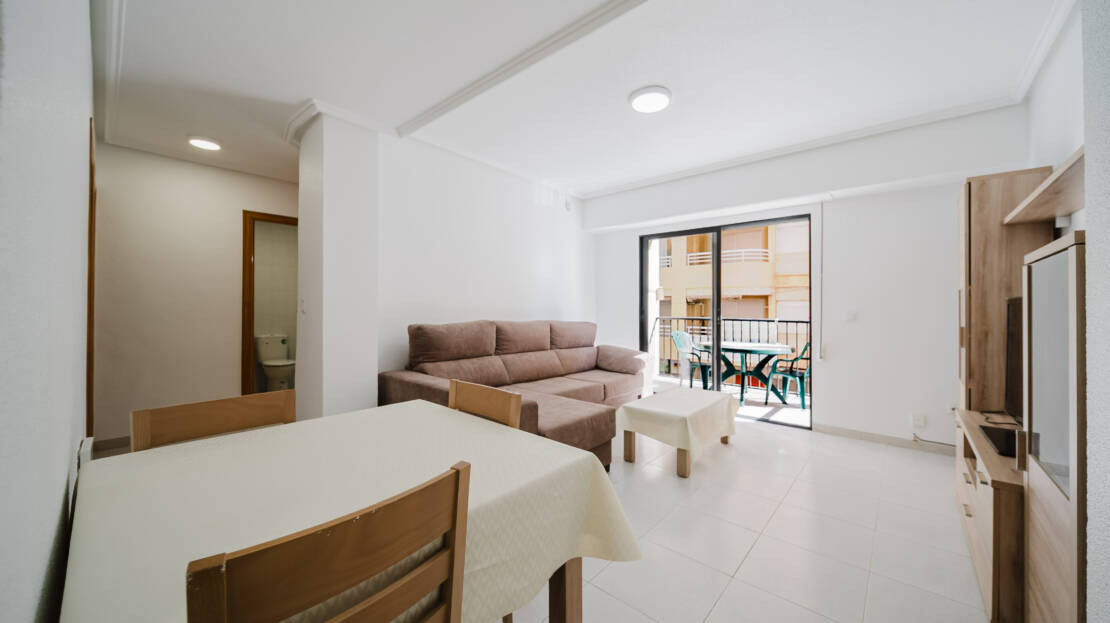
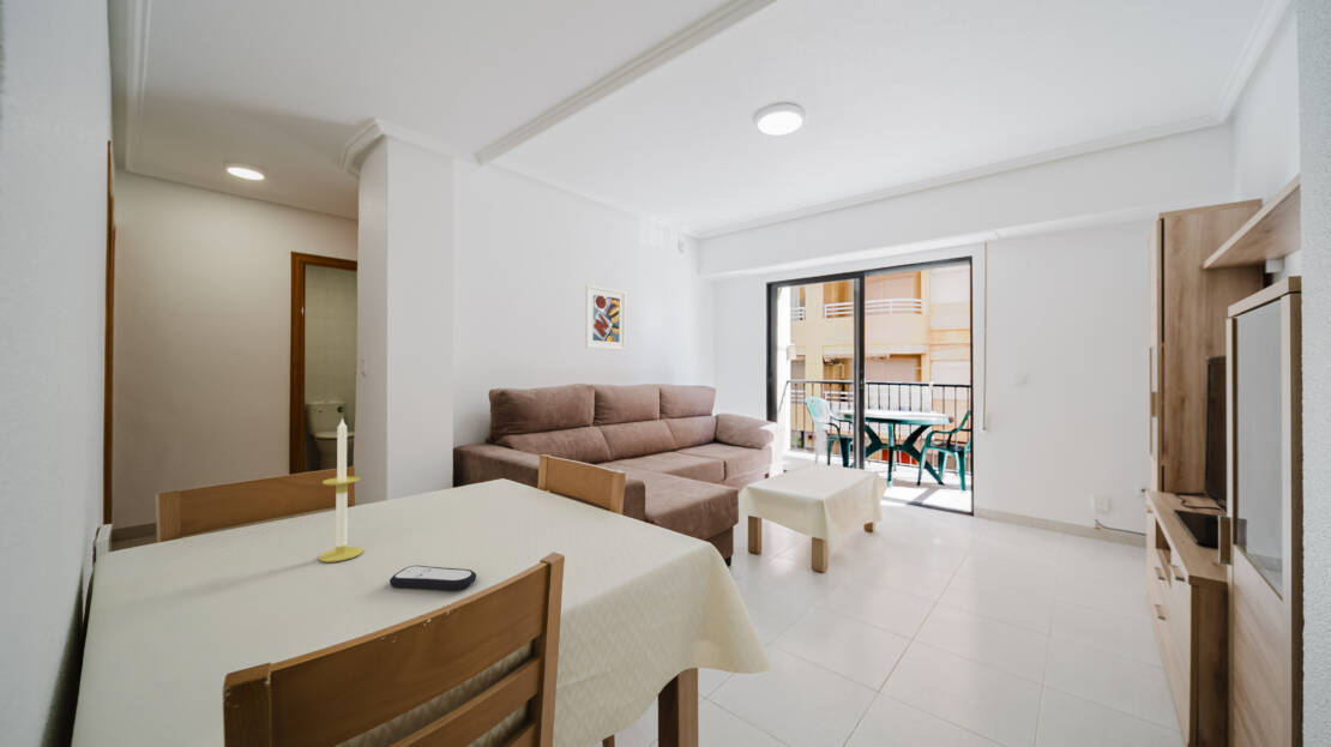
+ candle [318,416,365,564]
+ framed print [584,284,627,351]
+ remote control [389,565,477,592]
